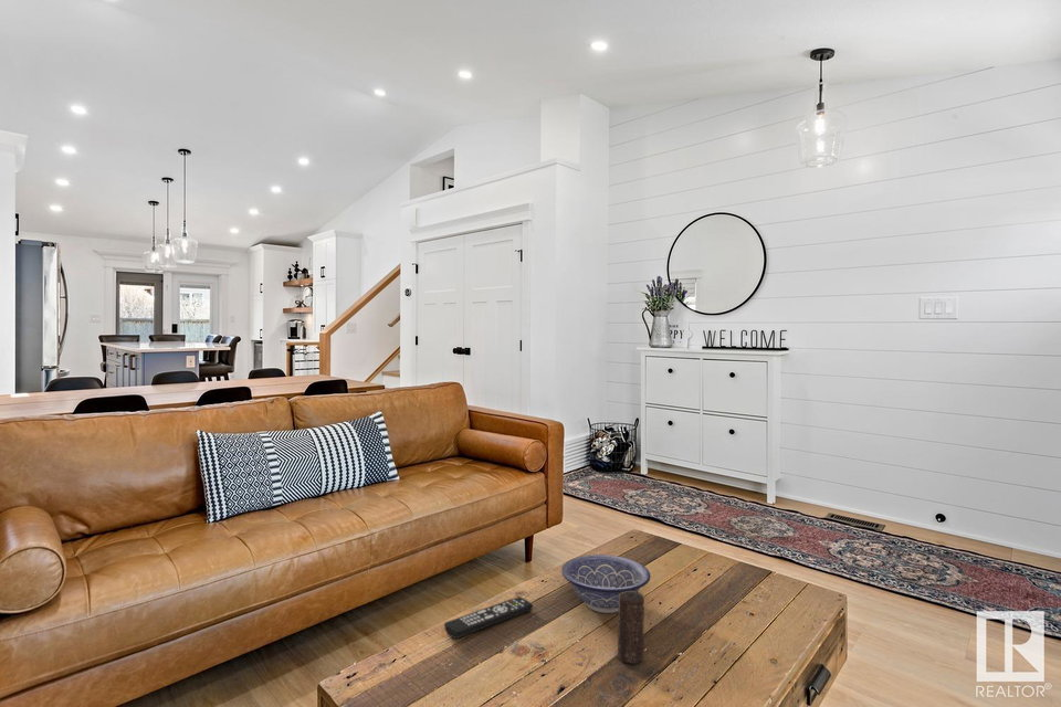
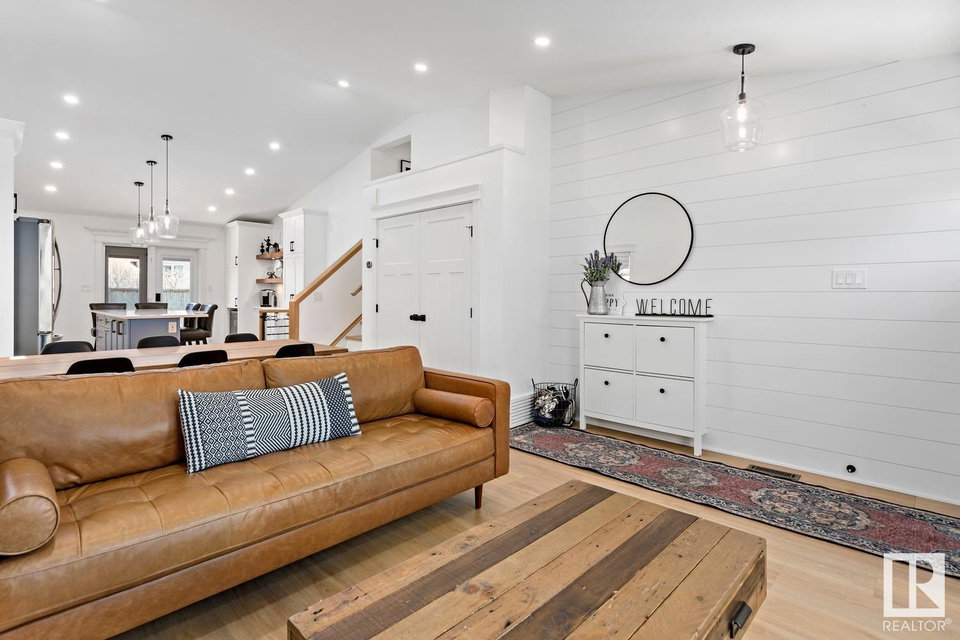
- decorative bowl [560,553,651,614]
- remote control [443,595,534,640]
- candle [617,591,645,665]
